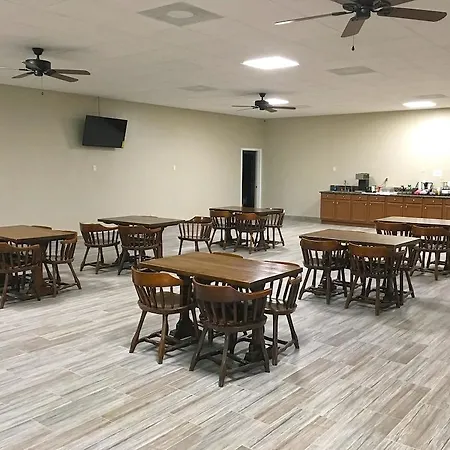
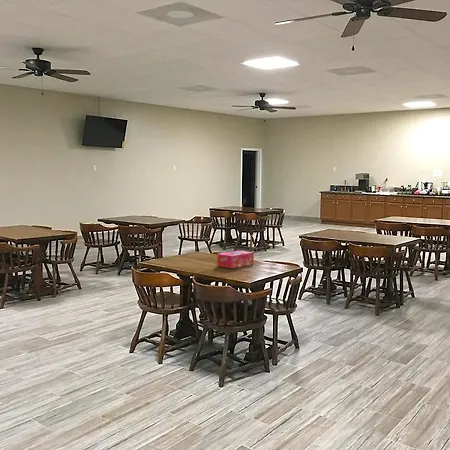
+ tissue box [216,250,255,269]
